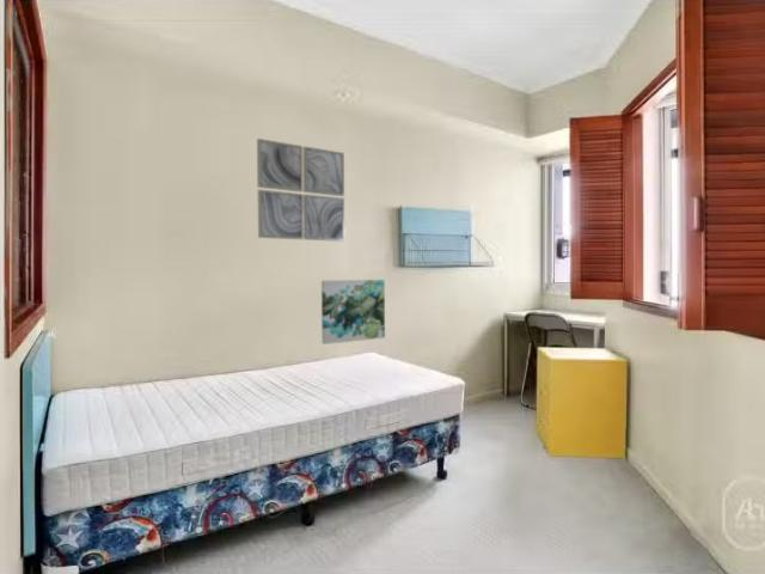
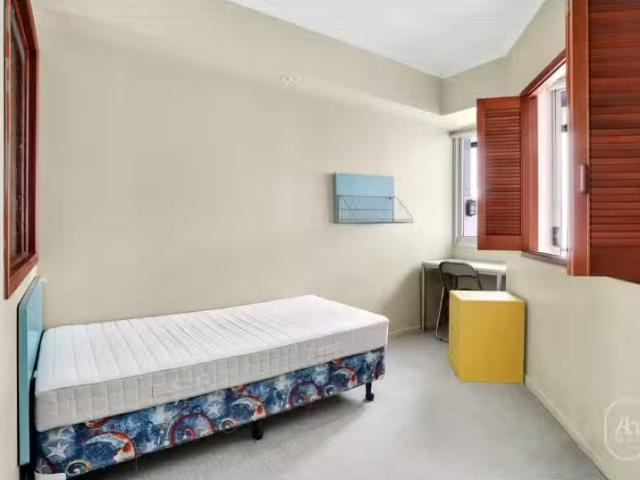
- wall art [320,279,386,346]
- wall art [256,138,345,243]
